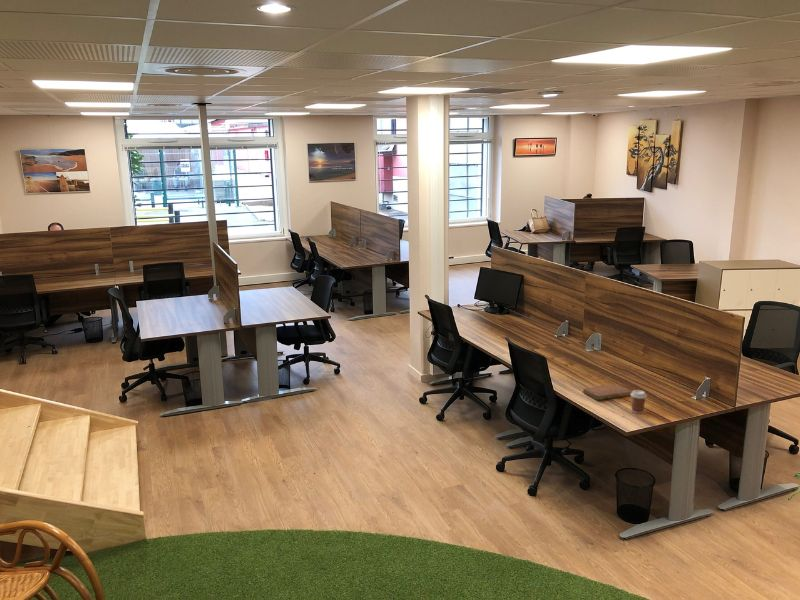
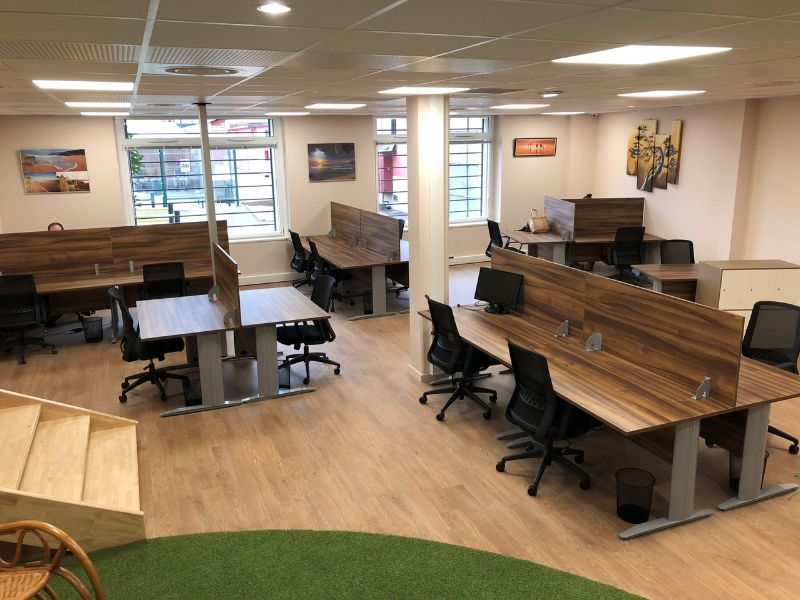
- coffee cup [630,389,648,414]
- notebook [582,383,632,401]
